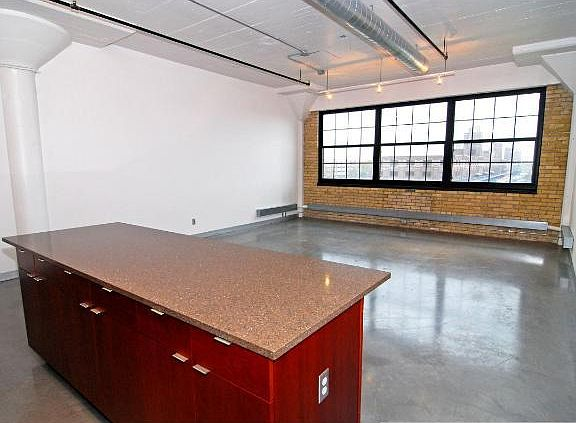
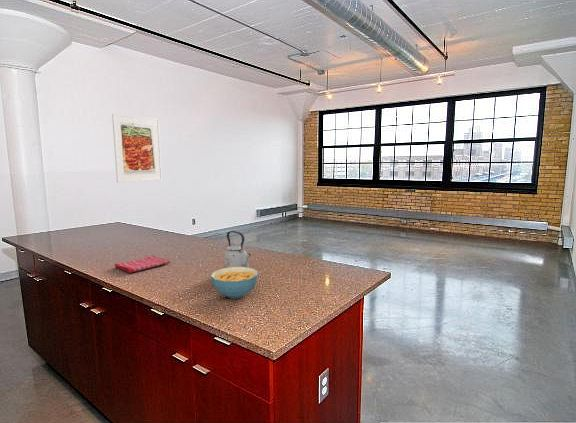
+ kettle [223,230,252,268]
+ dish towel [114,254,171,274]
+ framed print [111,113,163,183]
+ cereal bowl [210,267,259,299]
